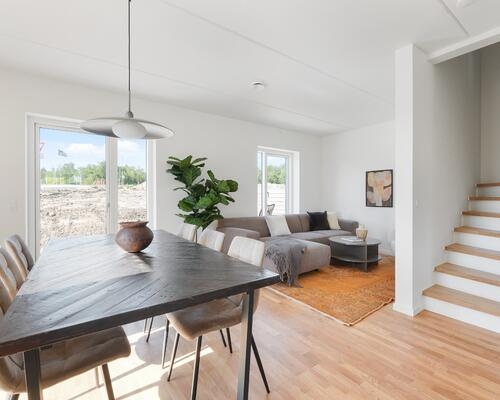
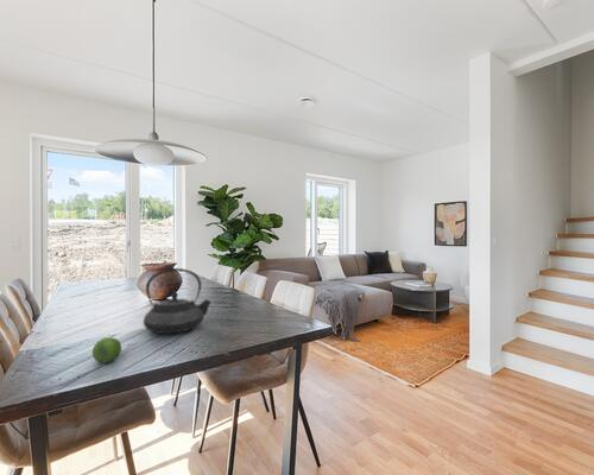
+ teapot [143,267,213,335]
+ fruit [91,336,122,365]
